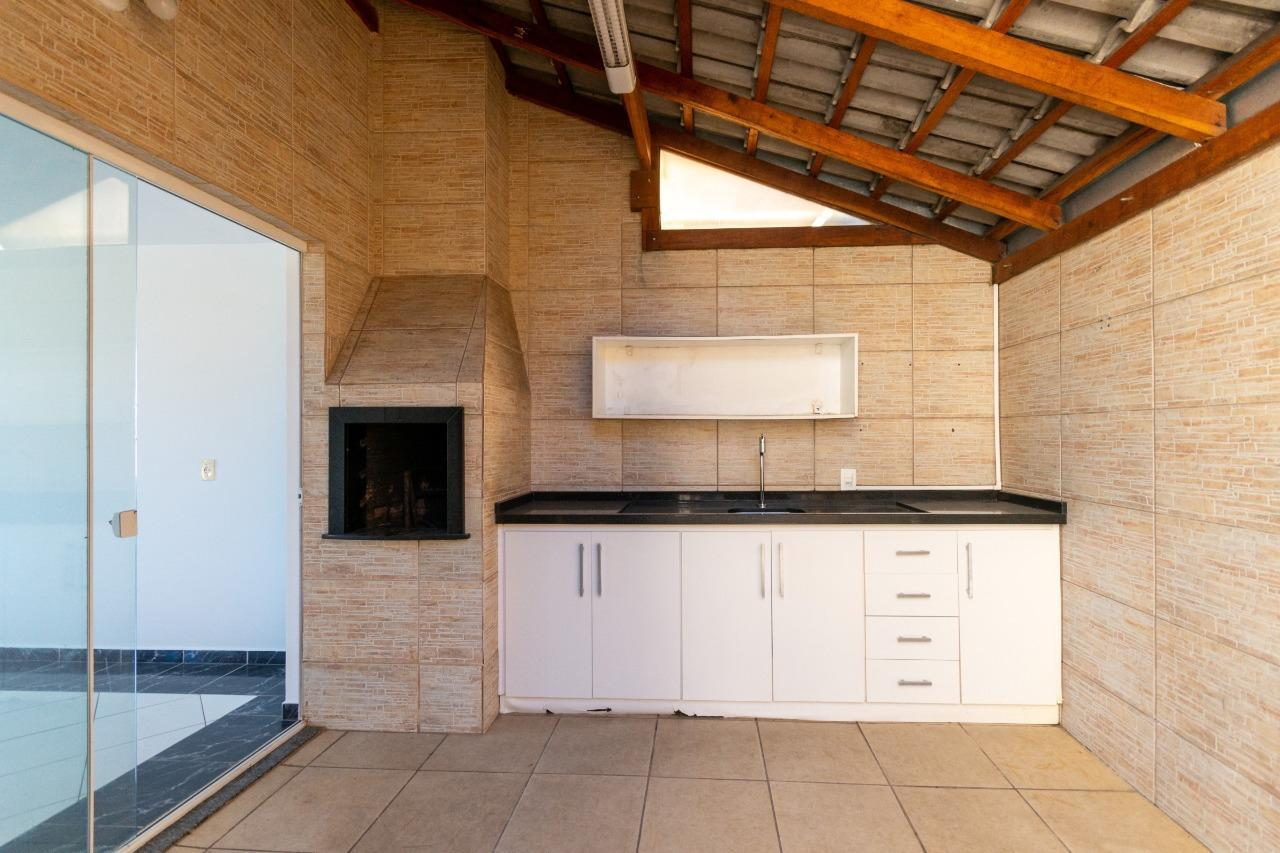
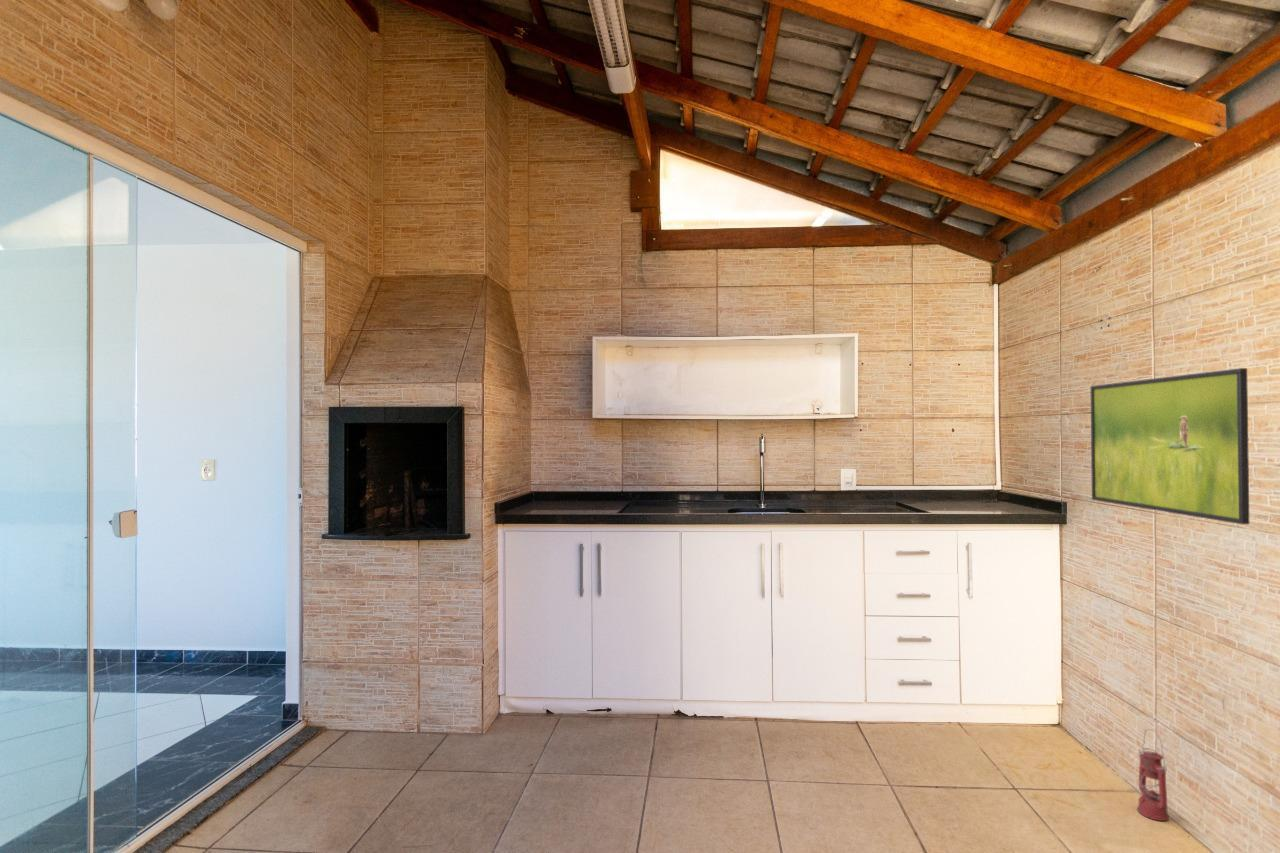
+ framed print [1090,367,1250,525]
+ lantern [1136,728,1170,822]
